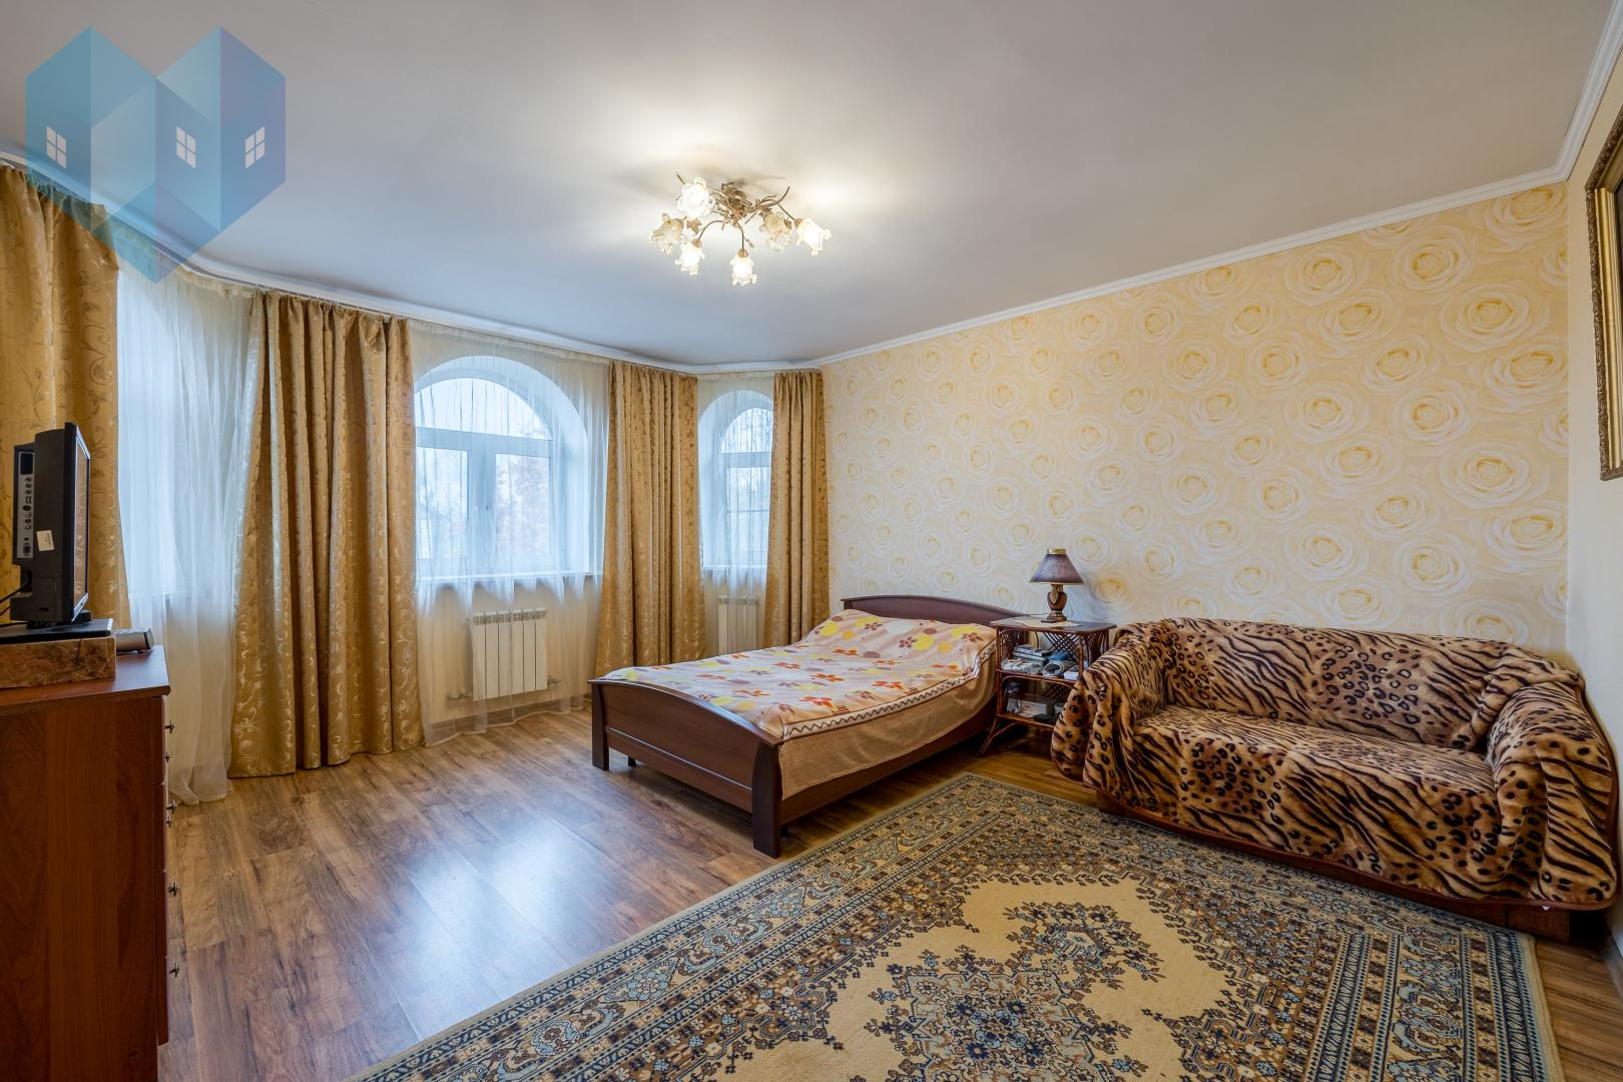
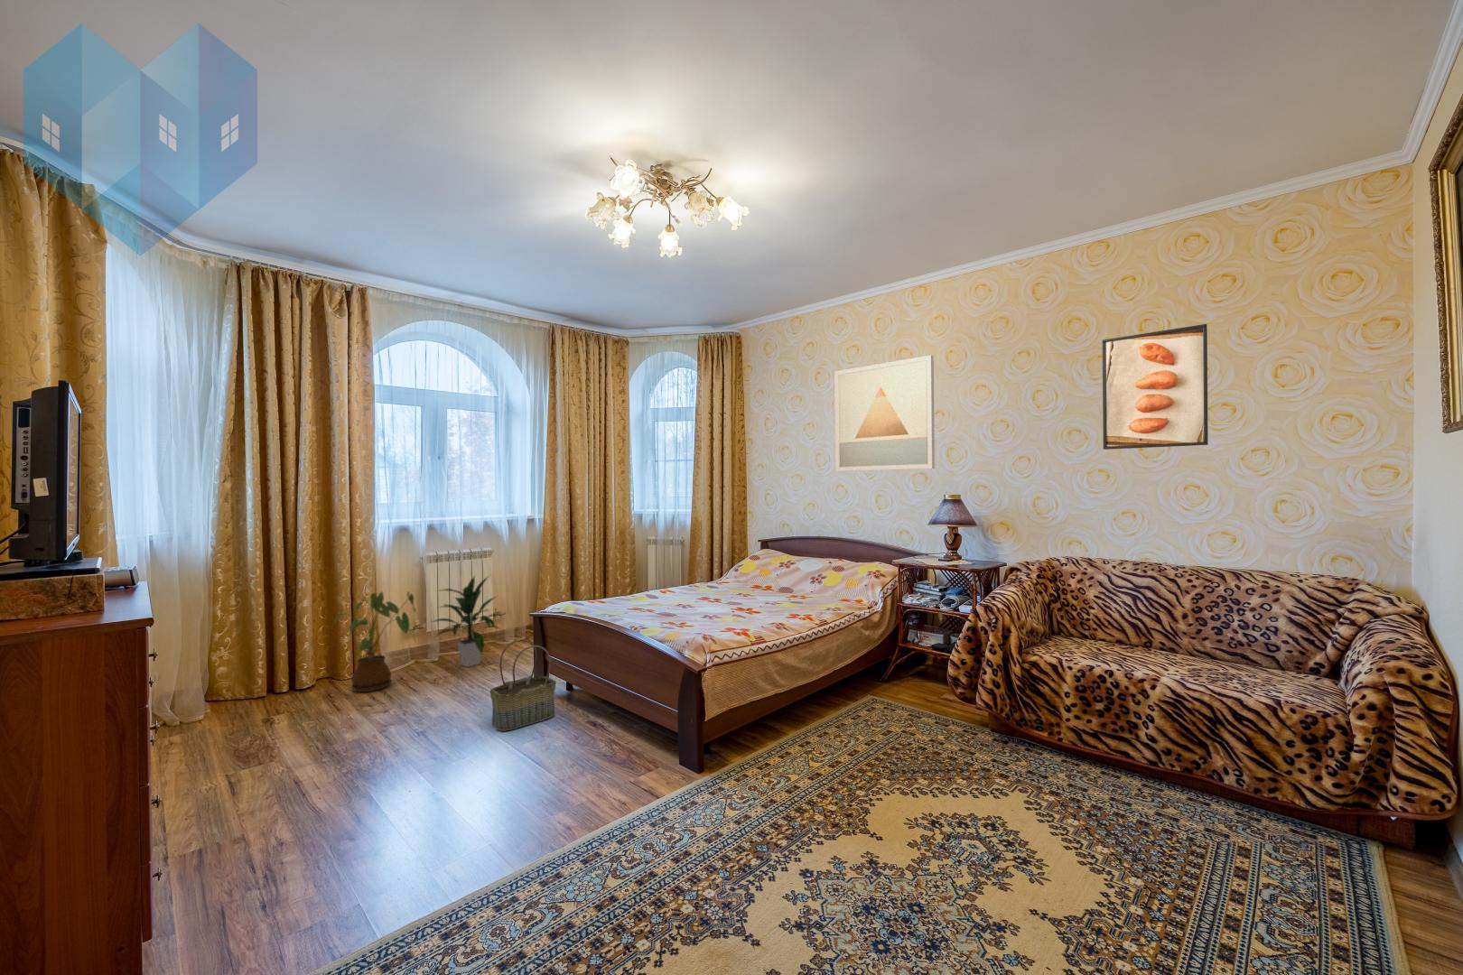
+ indoor plant [428,575,504,668]
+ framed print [1102,323,1209,451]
+ house plant [331,591,417,693]
+ basket [490,639,557,732]
+ wall art [834,355,935,472]
